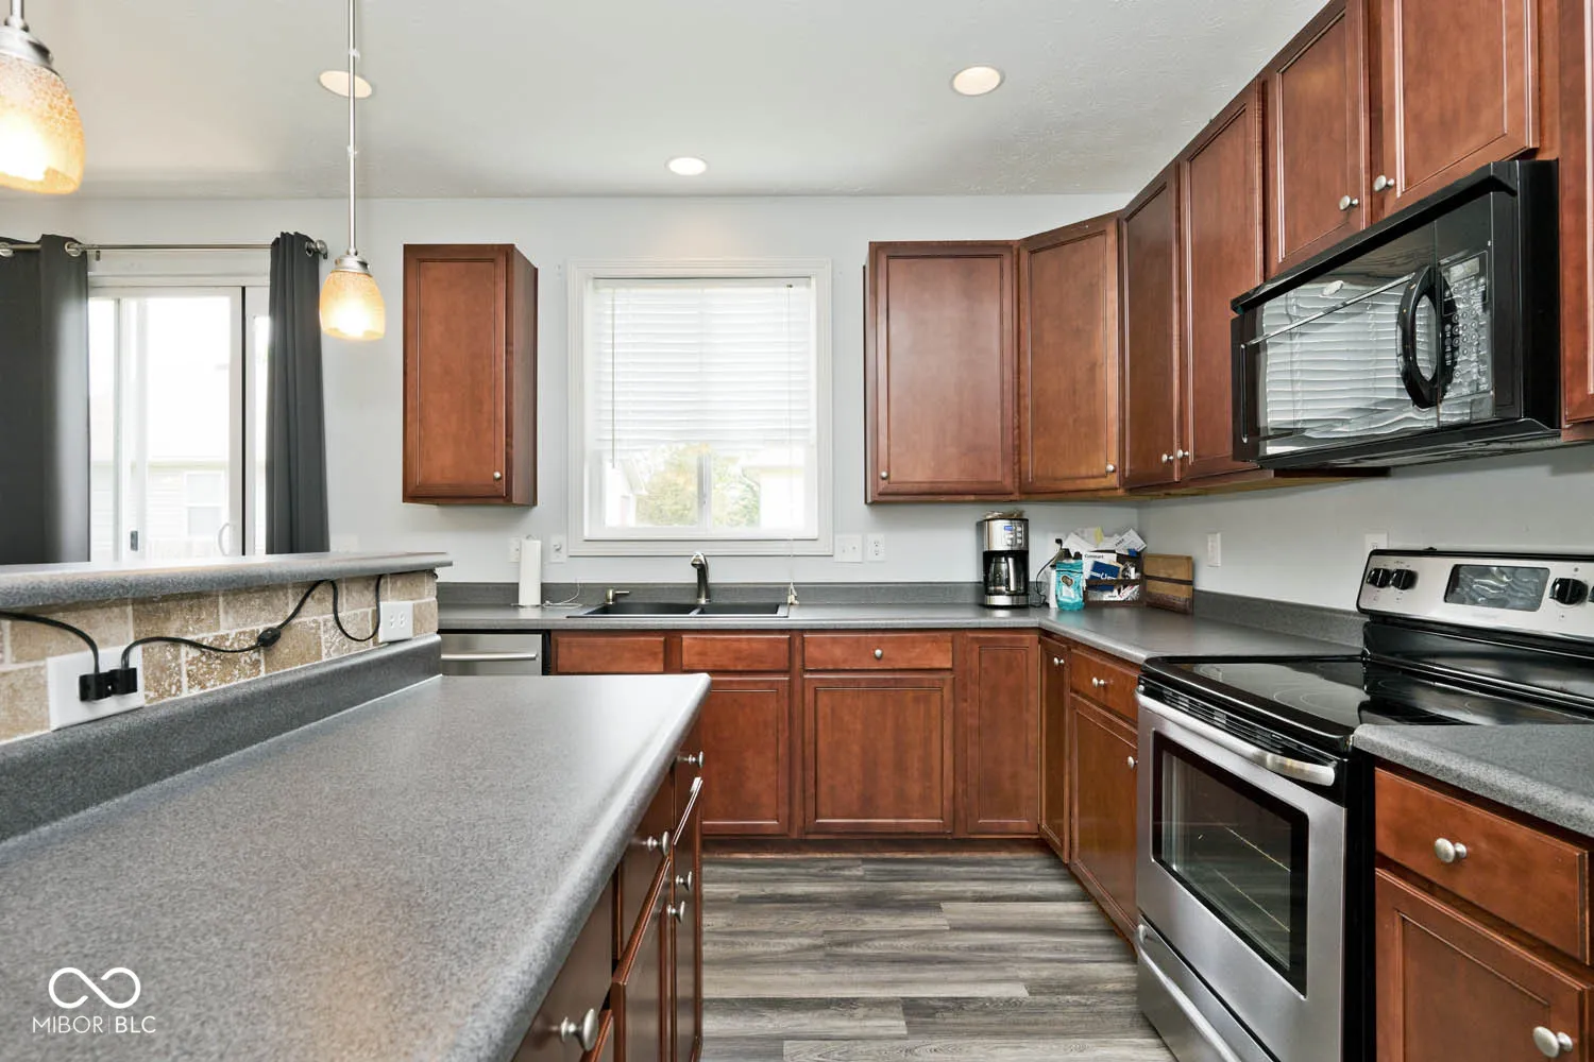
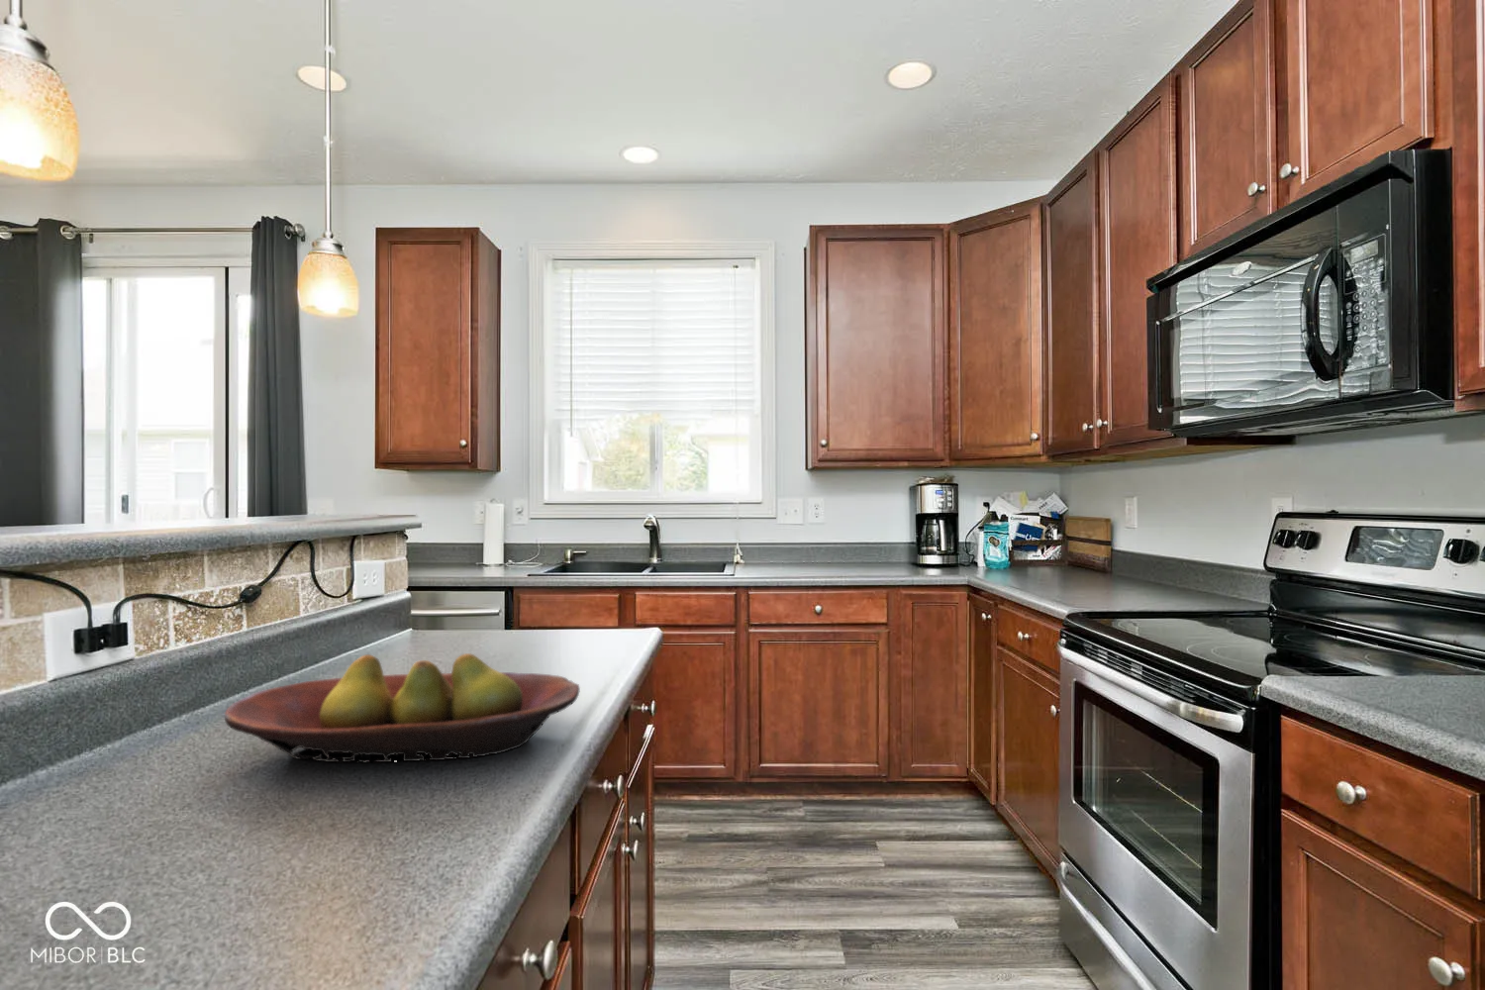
+ fruit bowl [223,652,581,765]
